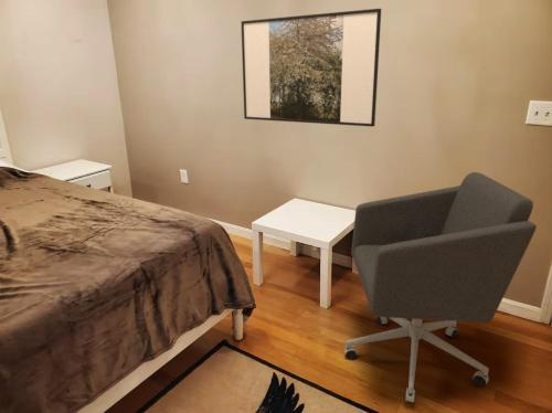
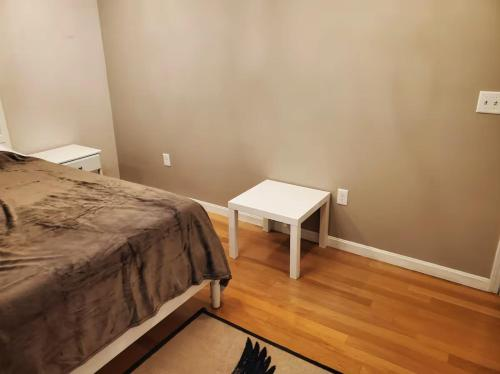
- office chair [343,171,538,404]
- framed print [240,8,382,128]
